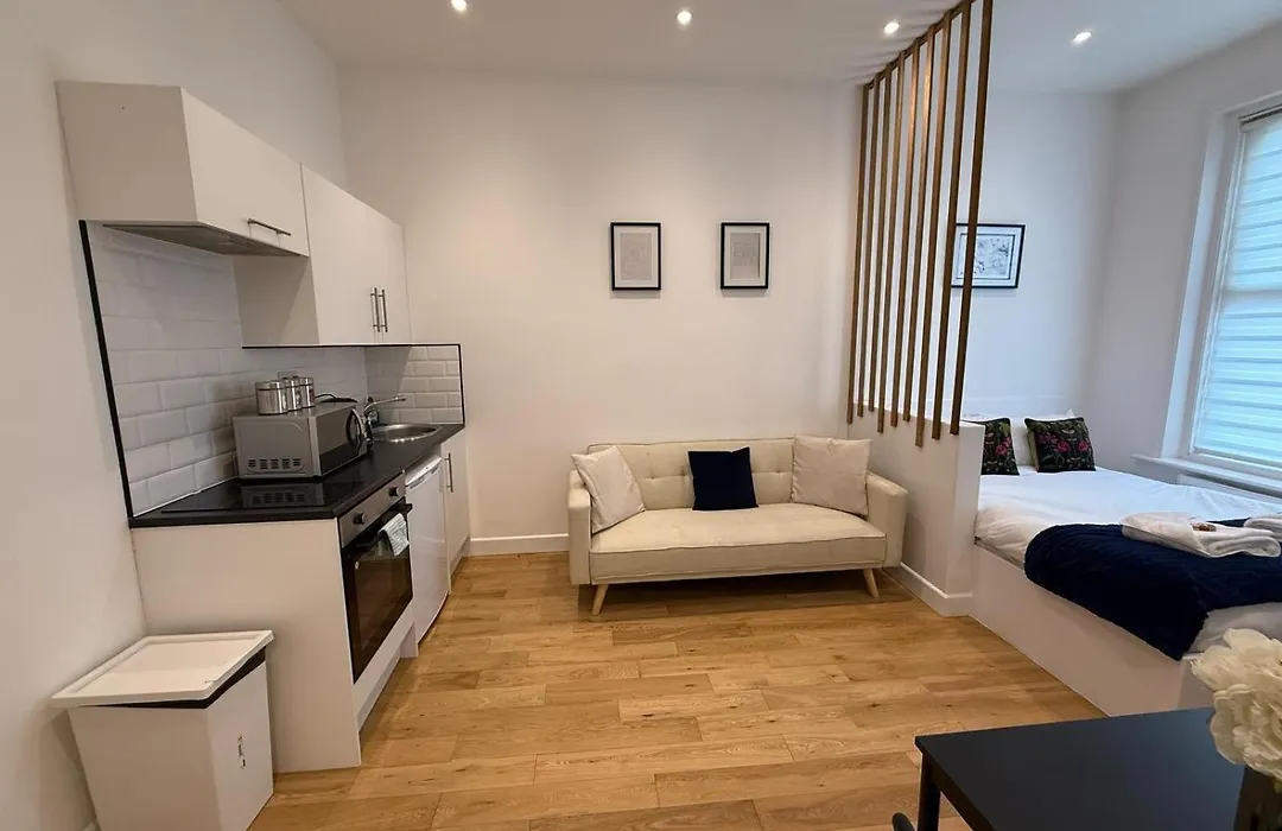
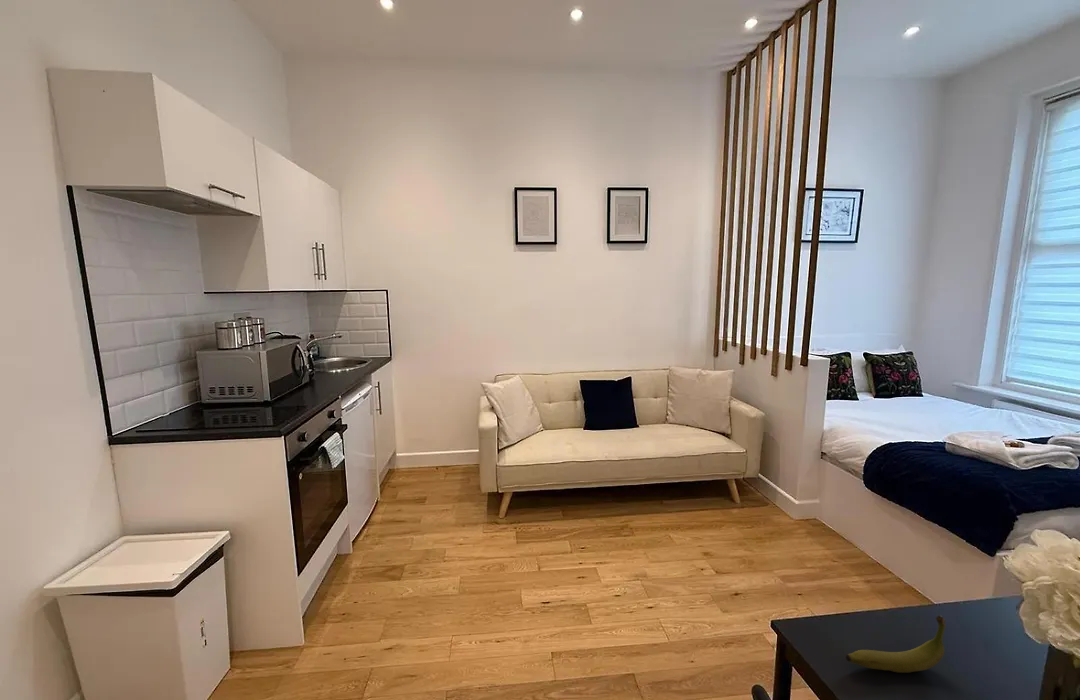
+ banana [845,614,947,674]
